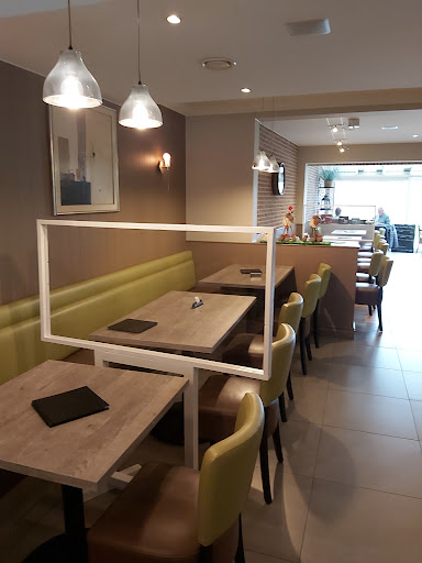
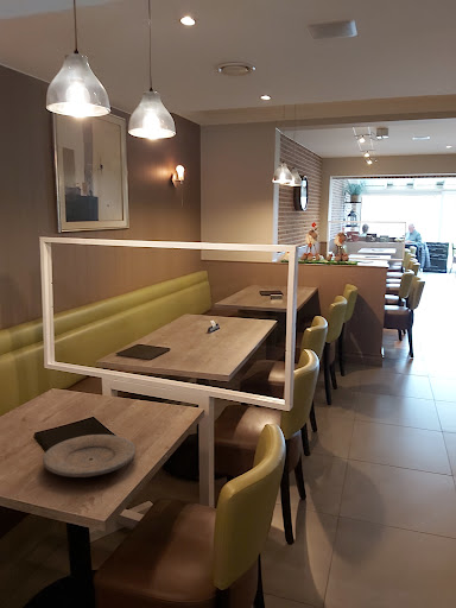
+ plate [42,433,137,479]
